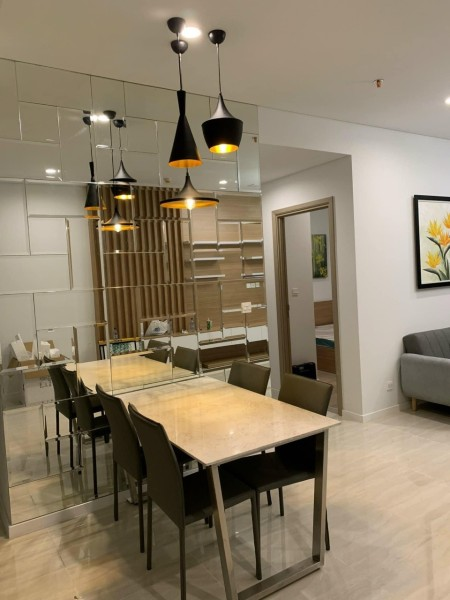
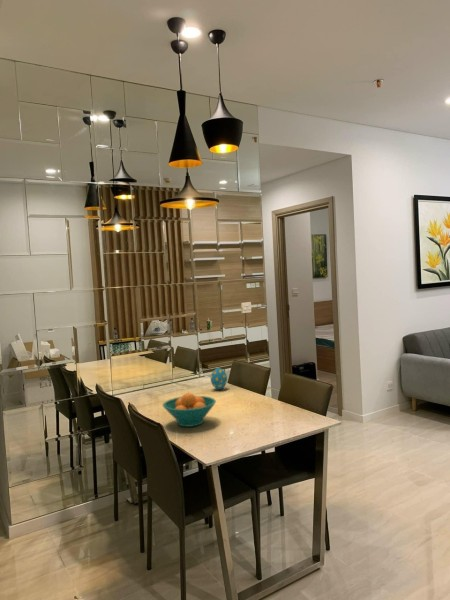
+ fruit bowl [162,392,217,428]
+ decorative egg [210,367,228,391]
